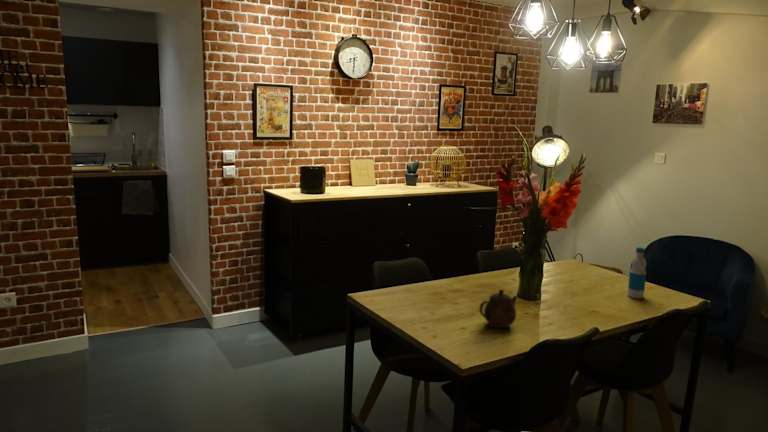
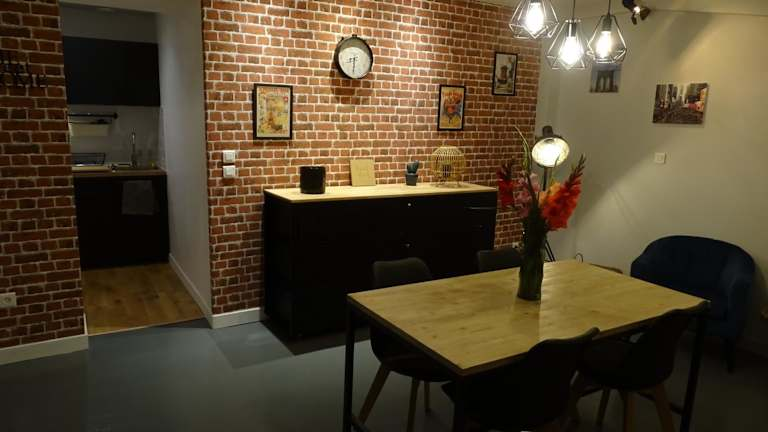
- teapot [478,288,518,329]
- bottle [626,246,647,299]
